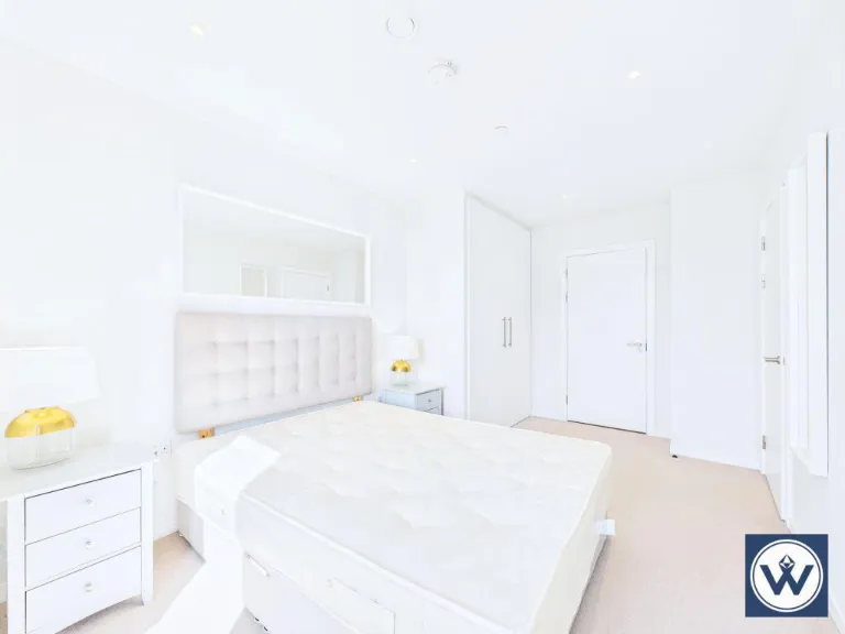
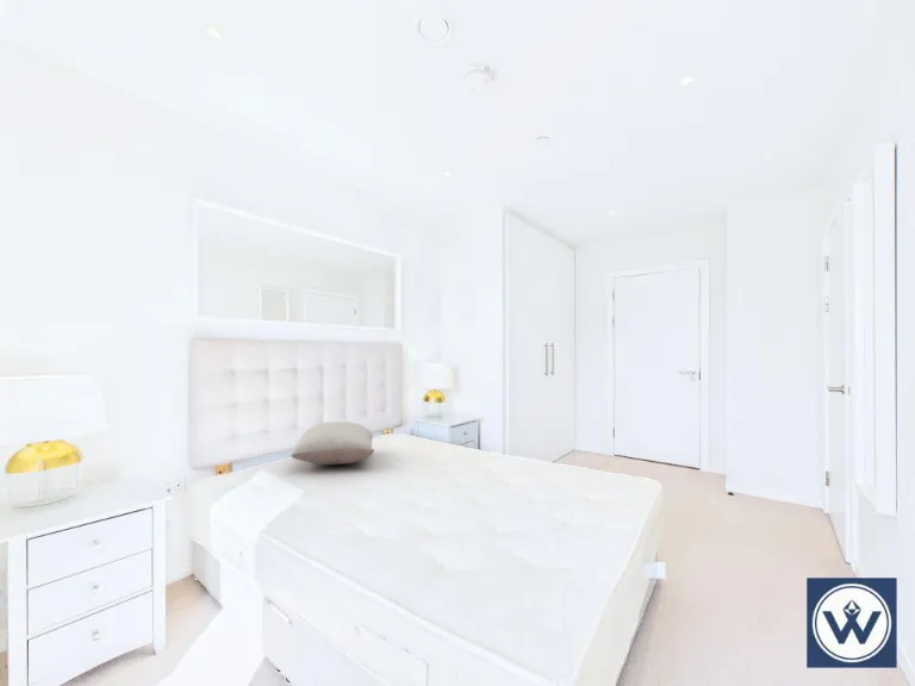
+ pillow [290,420,375,466]
